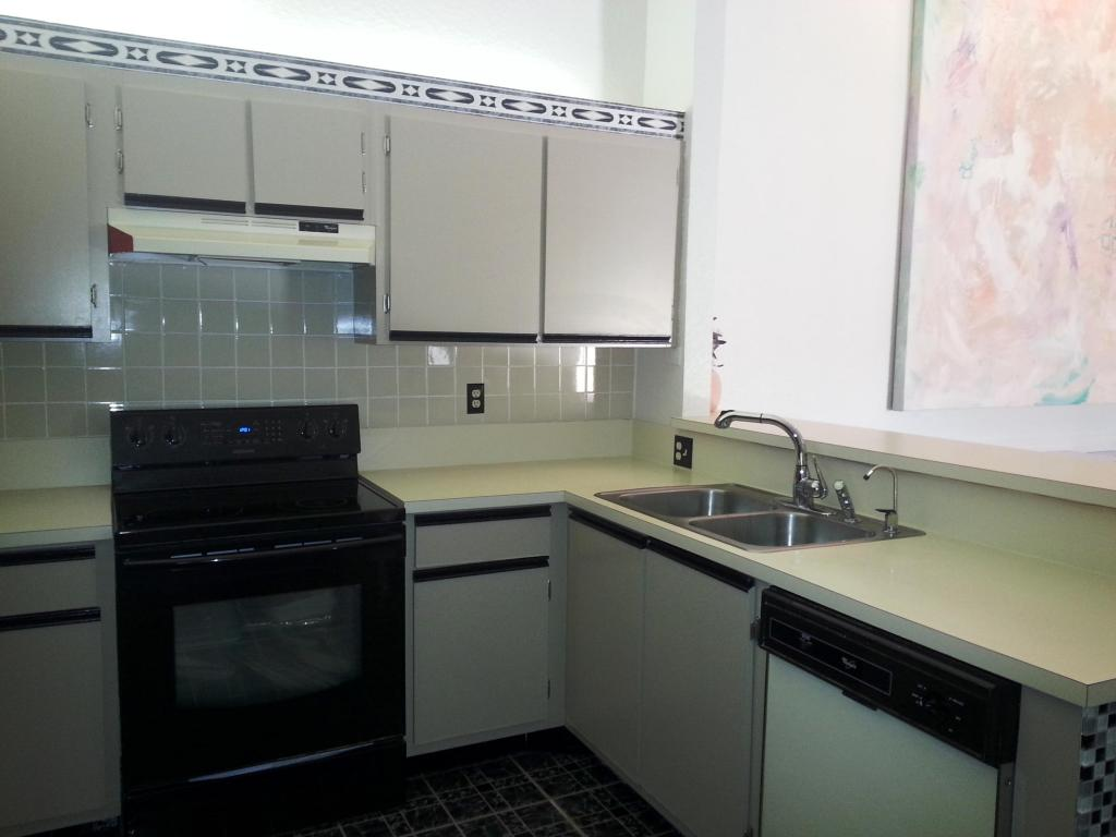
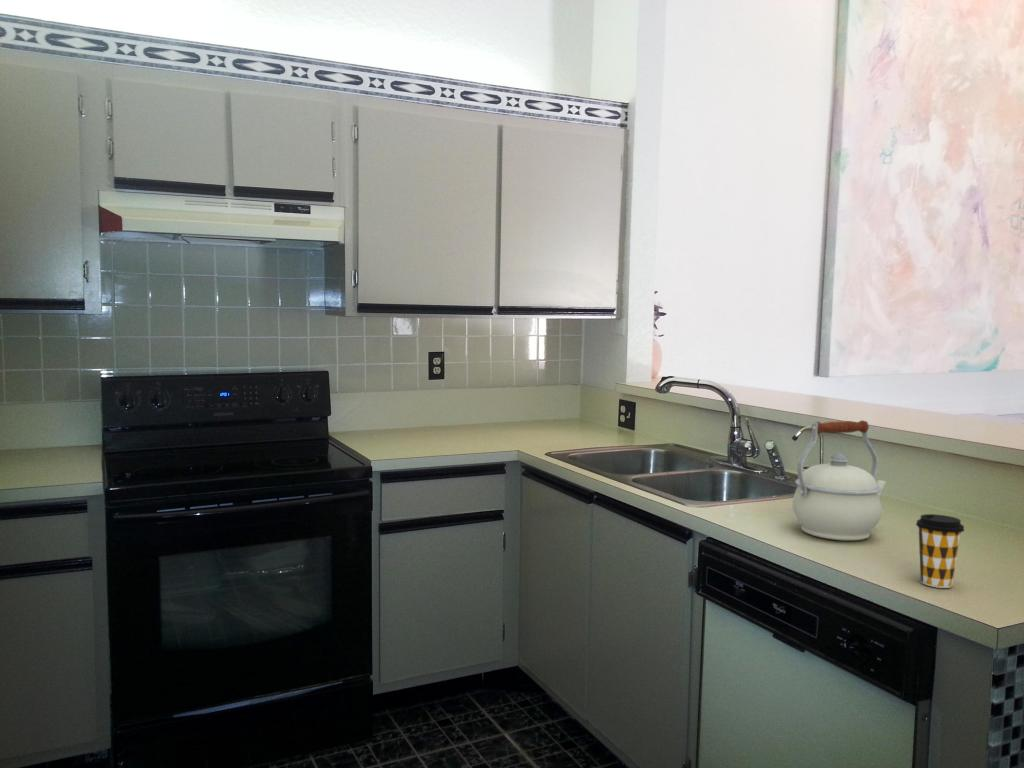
+ coffee cup [915,513,965,589]
+ kettle [792,419,888,541]
